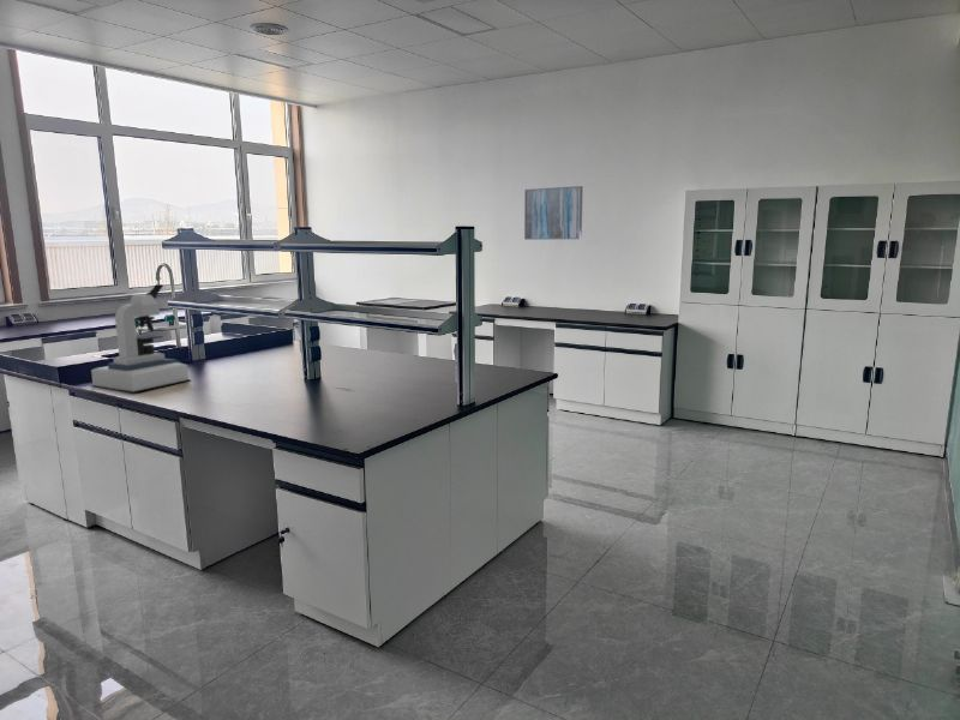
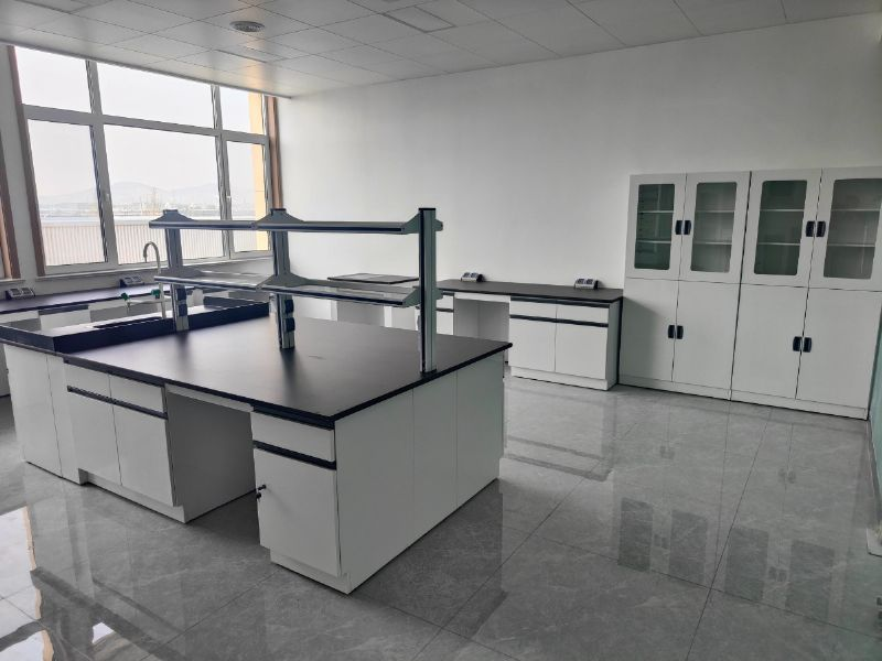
- microscope [89,283,192,395]
- wall art [523,185,584,241]
